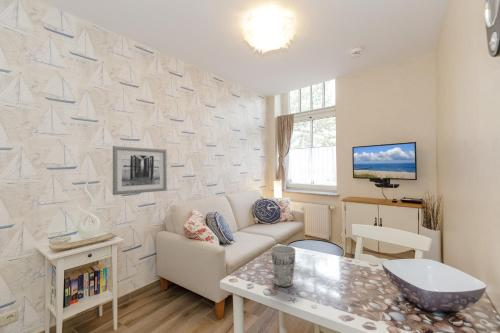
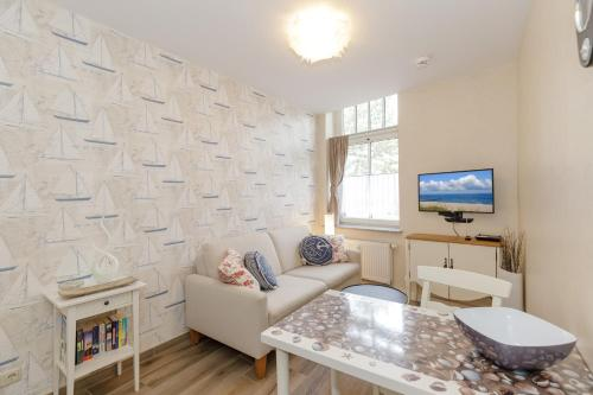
- wall art [112,145,168,196]
- cup [270,245,297,288]
